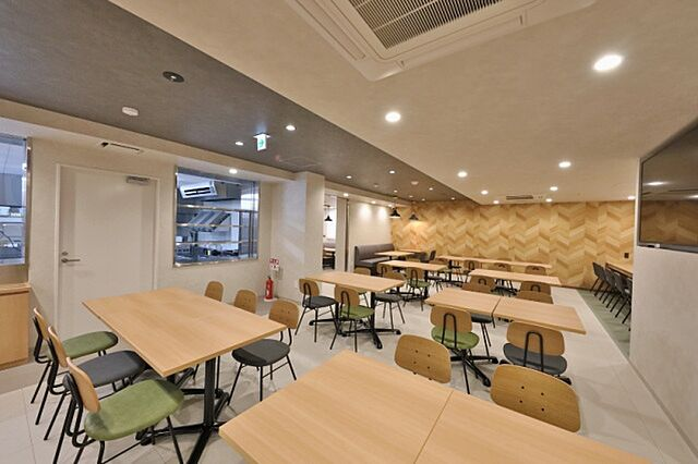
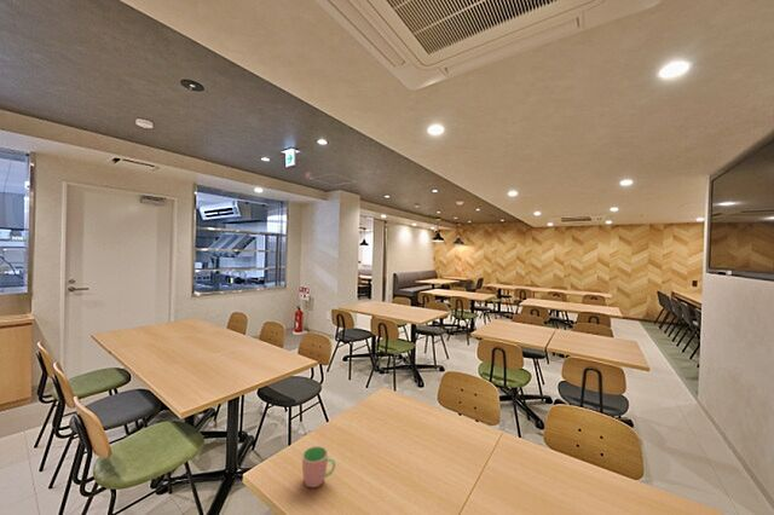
+ cup [301,445,337,488]
